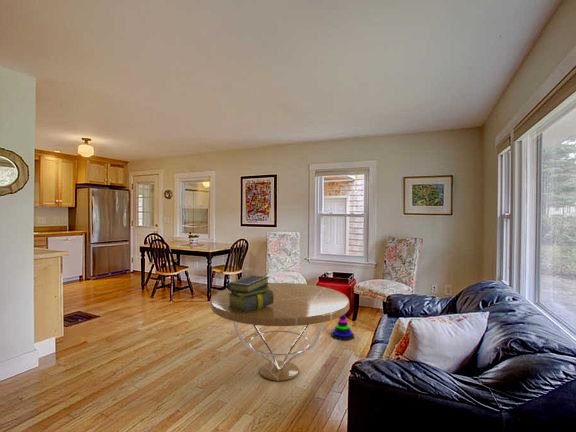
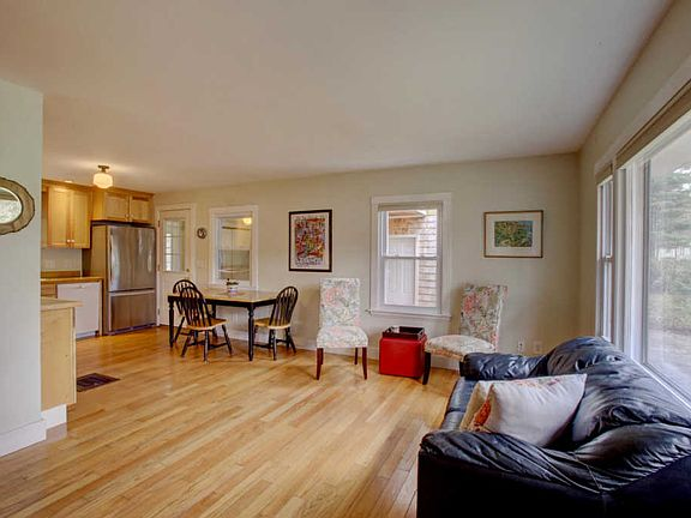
- stacking toy [330,313,355,341]
- stack of books [227,274,274,313]
- coffee table [209,282,350,382]
